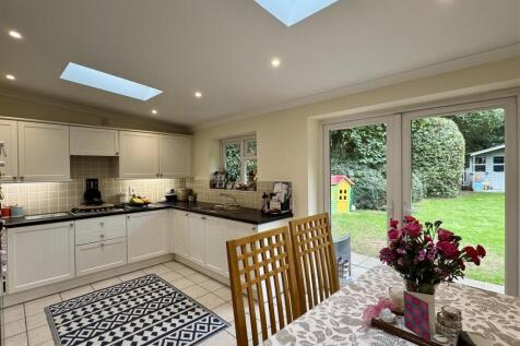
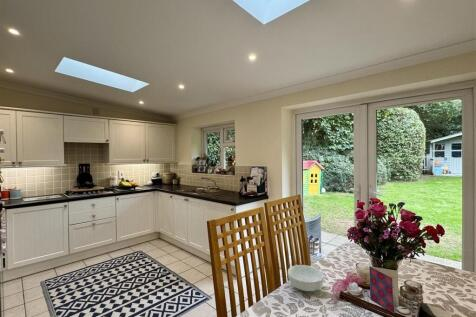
+ cereal bowl [287,264,325,292]
